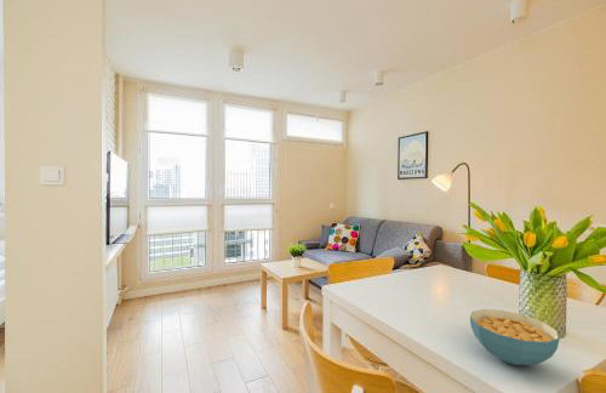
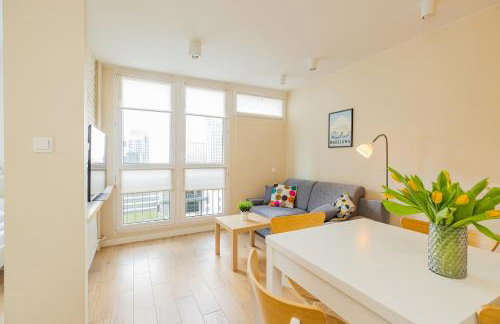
- cereal bowl [469,308,560,366]
